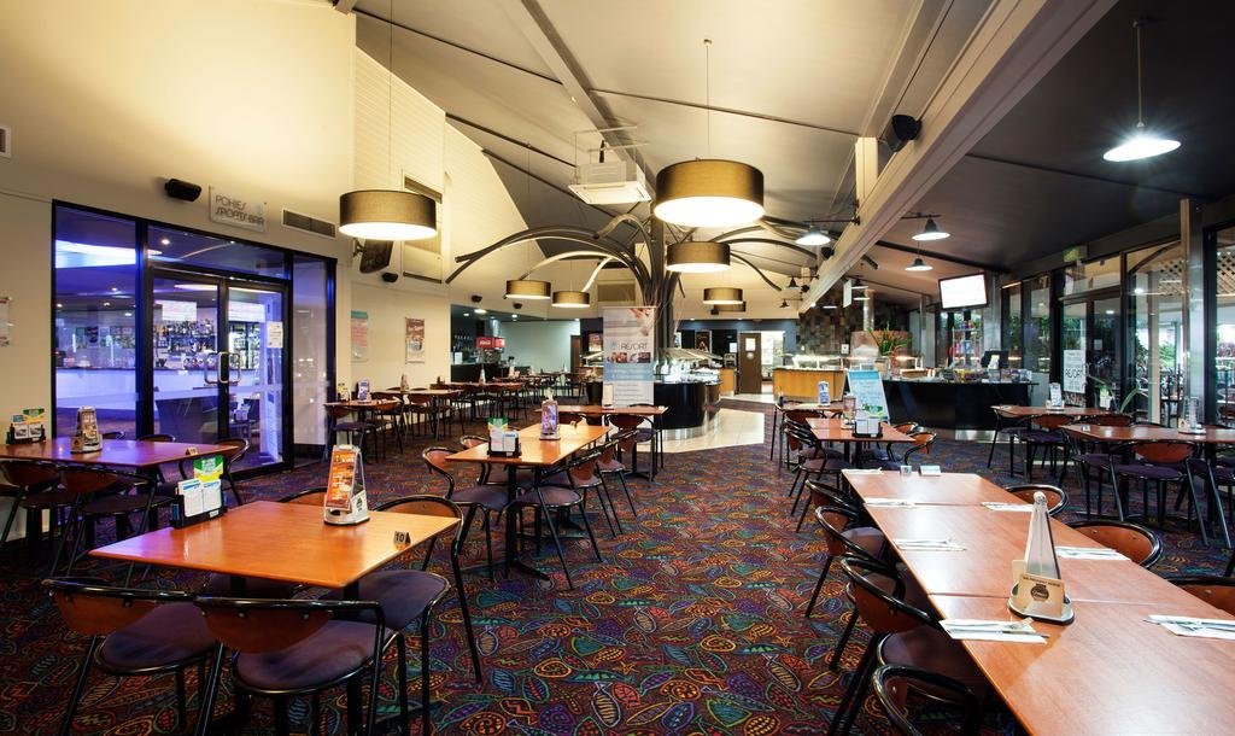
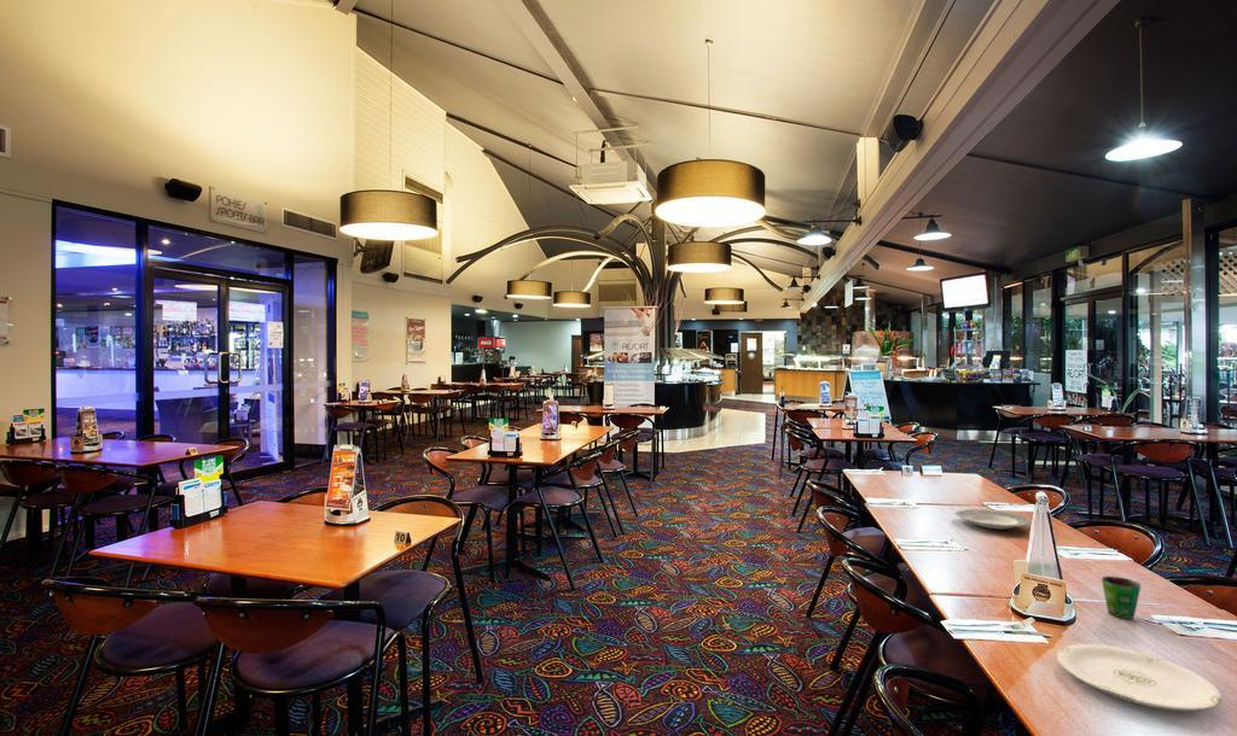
+ plate [954,508,1033,530]
+ plate [1056,643,1223,712]
+ cup [1100,576,1143,620]
